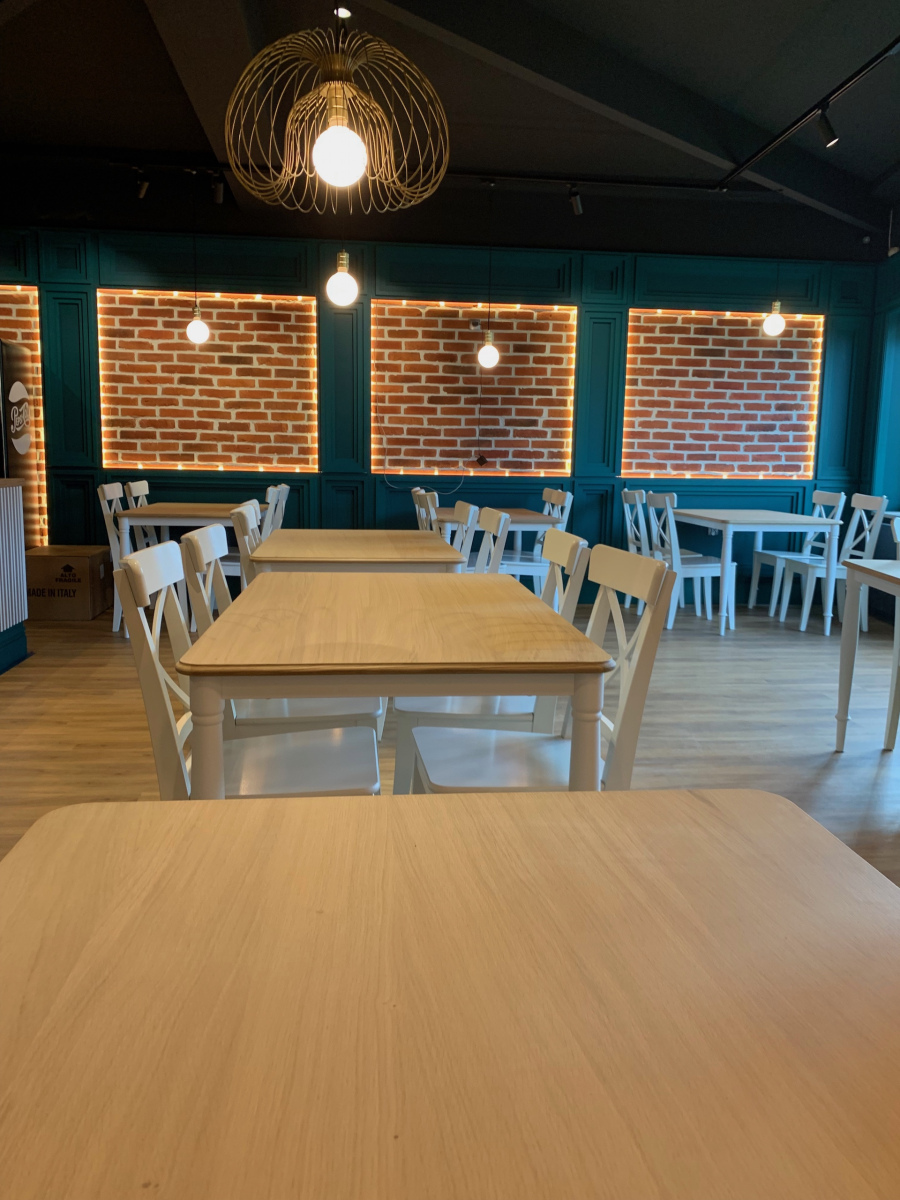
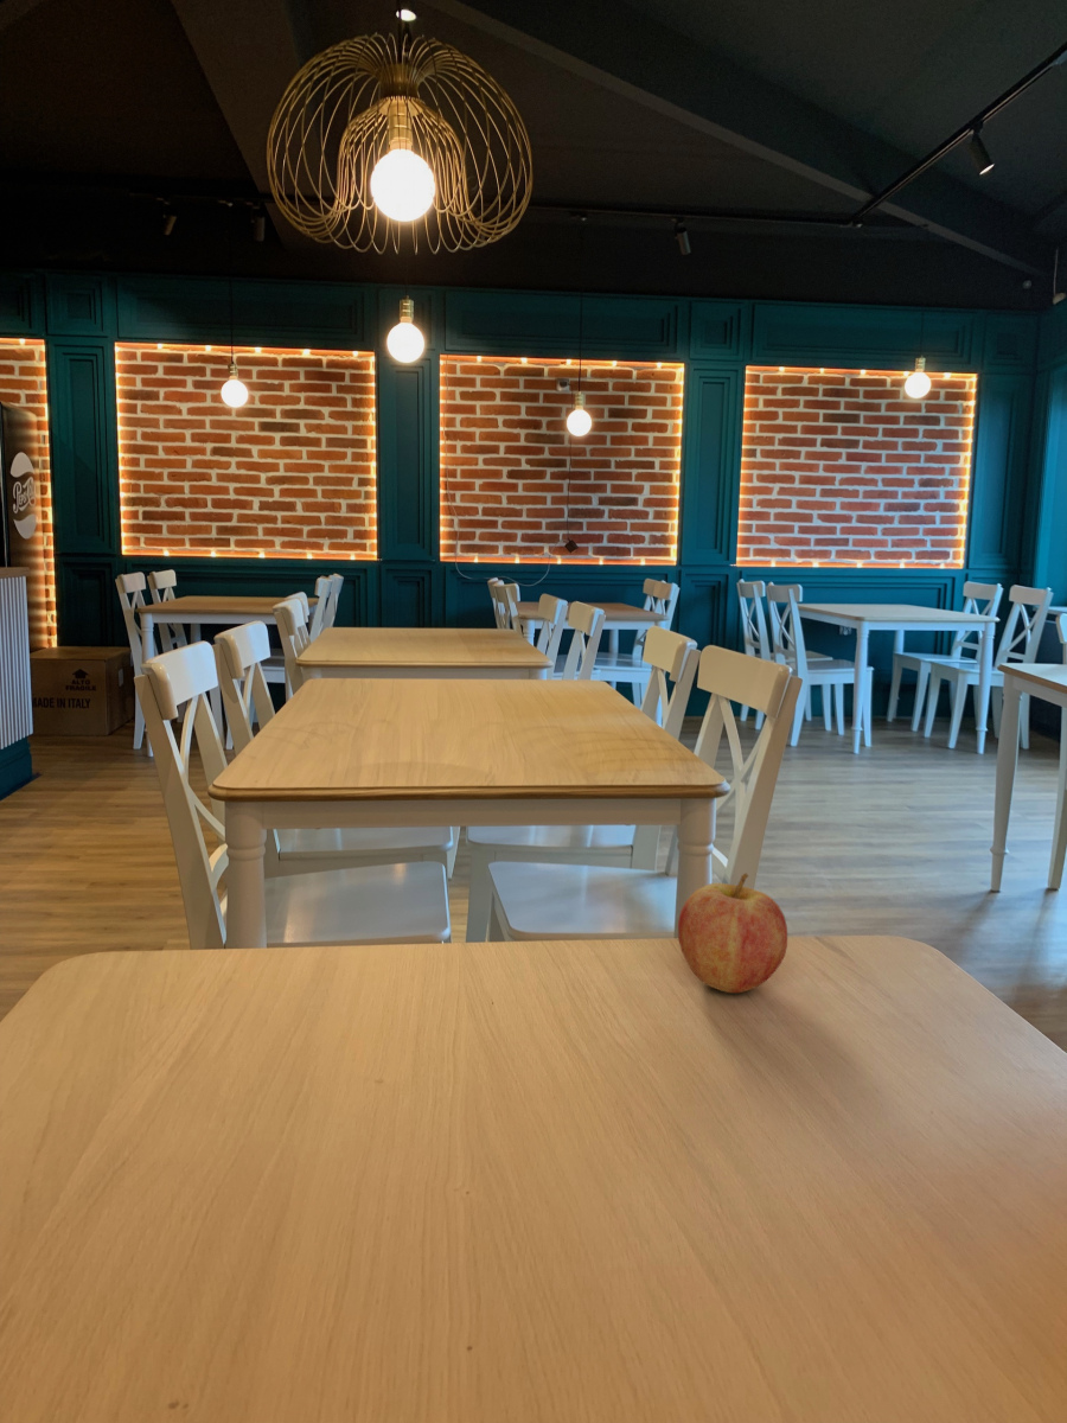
+ fruit [677,872,788,994]
